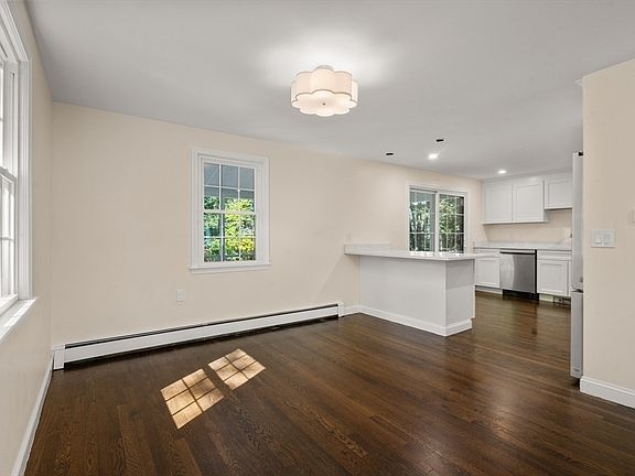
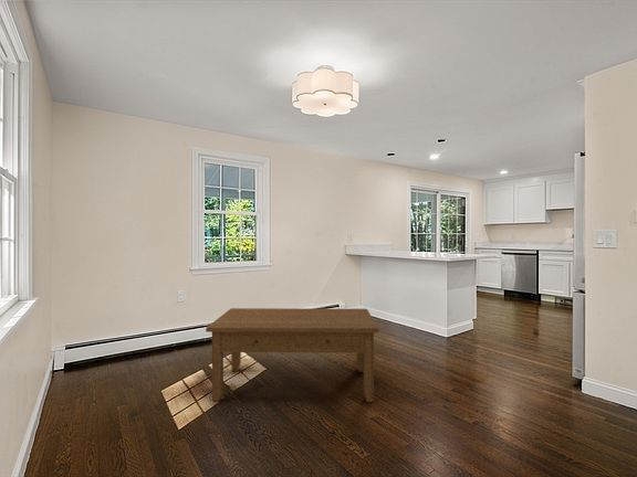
+ coffee table [205,307,380,403]
